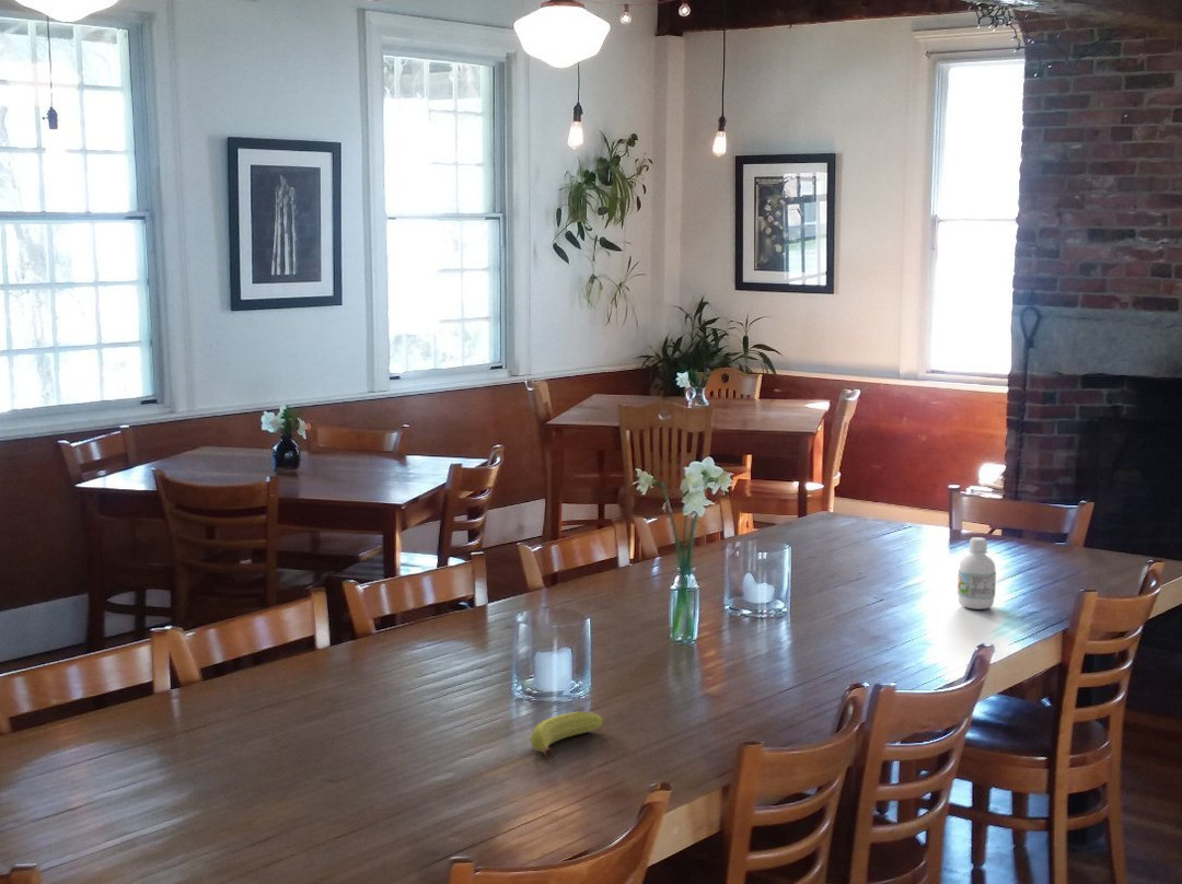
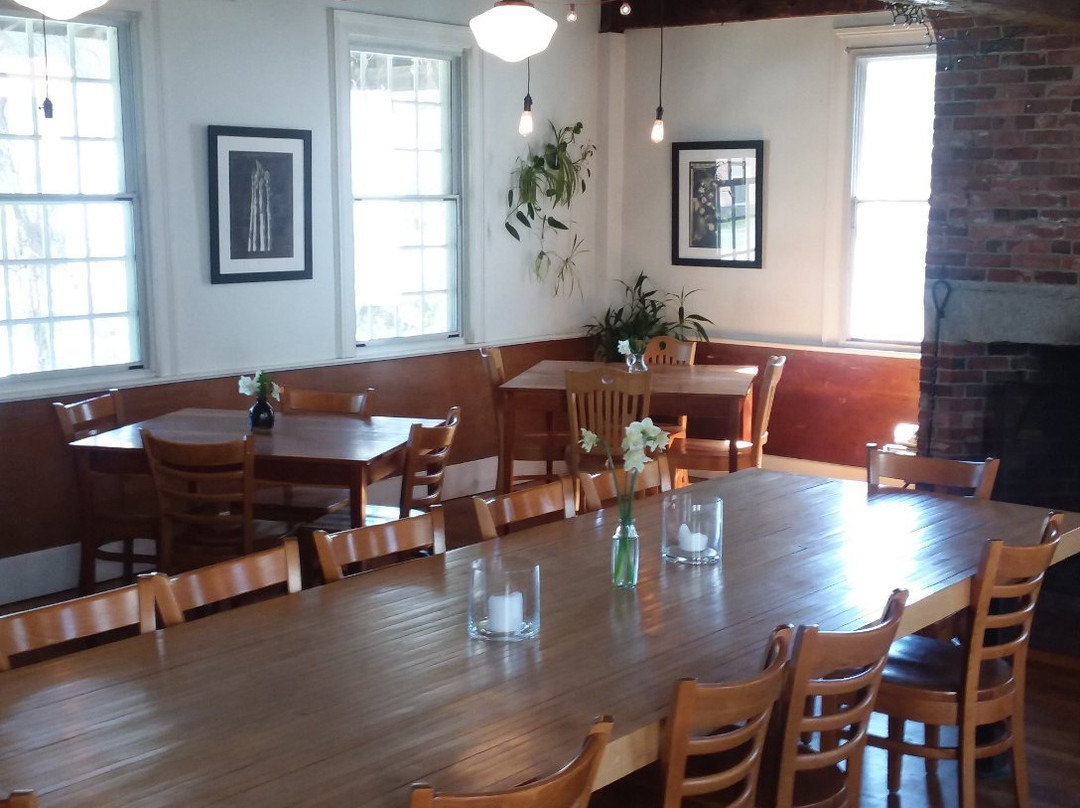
- bottle [957,536,997,610]
- fruit [530,711,604,760]
